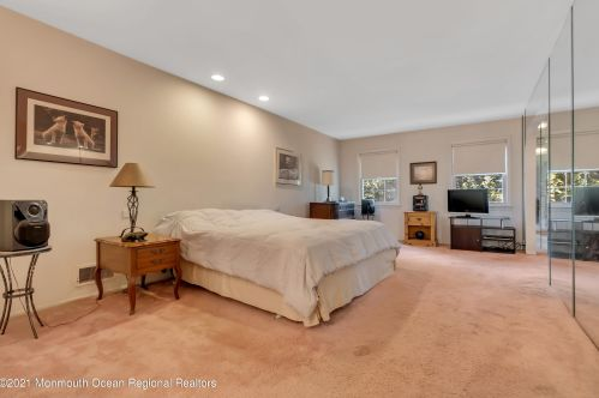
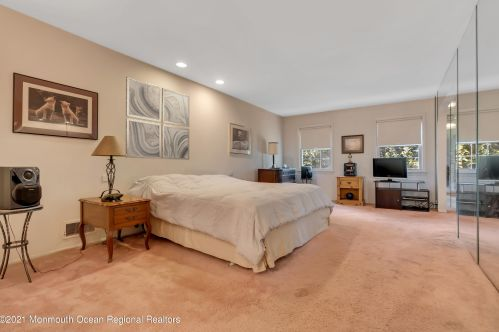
+ wall art [125,76,191,161]
